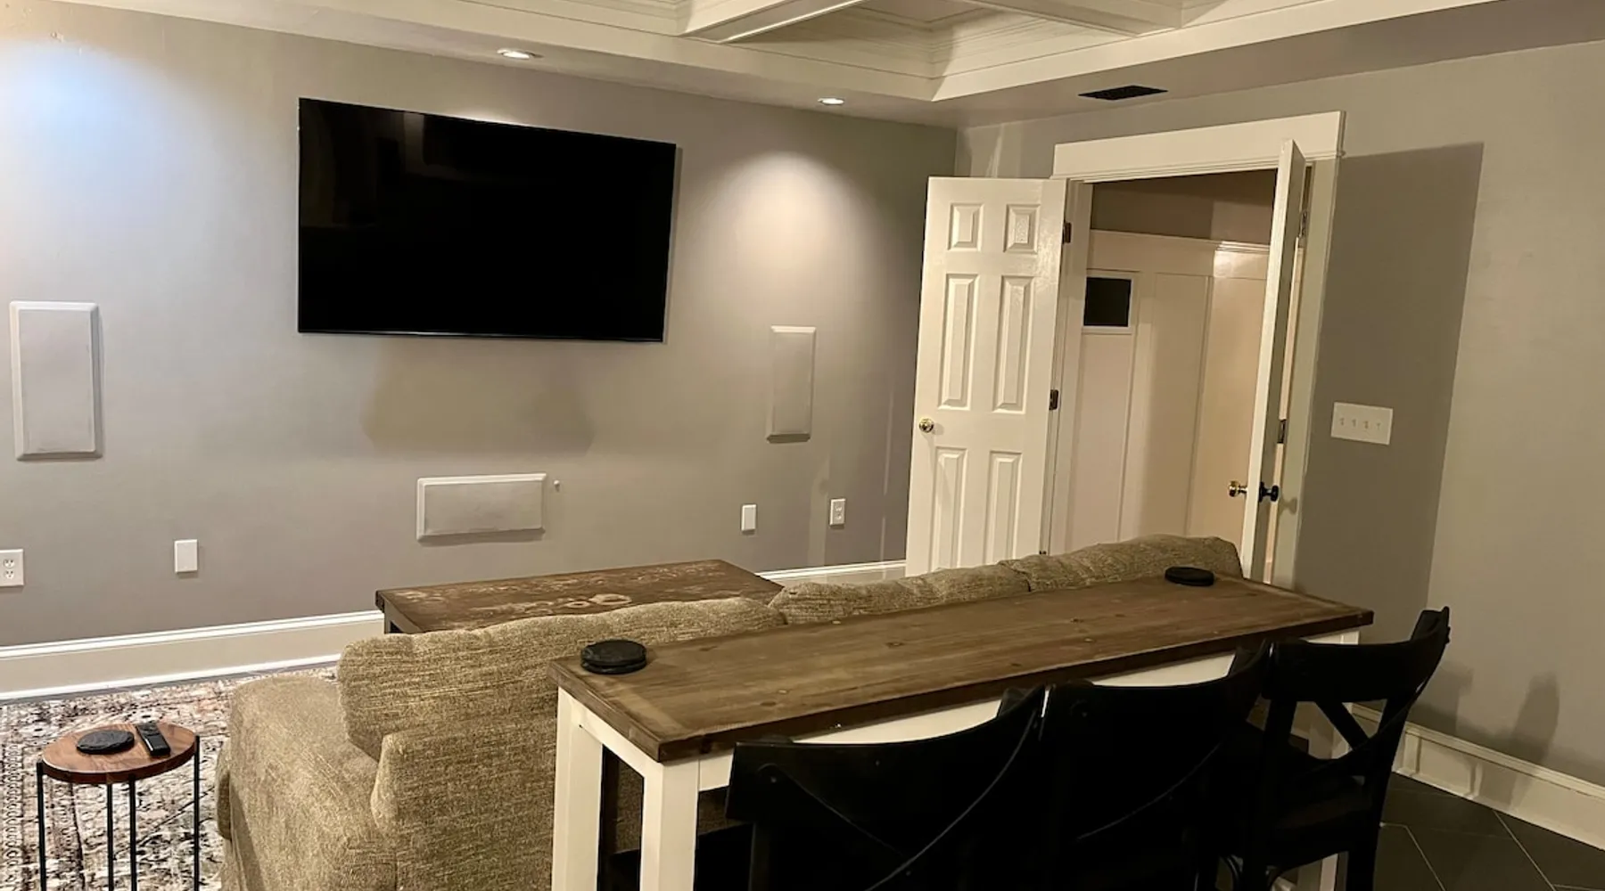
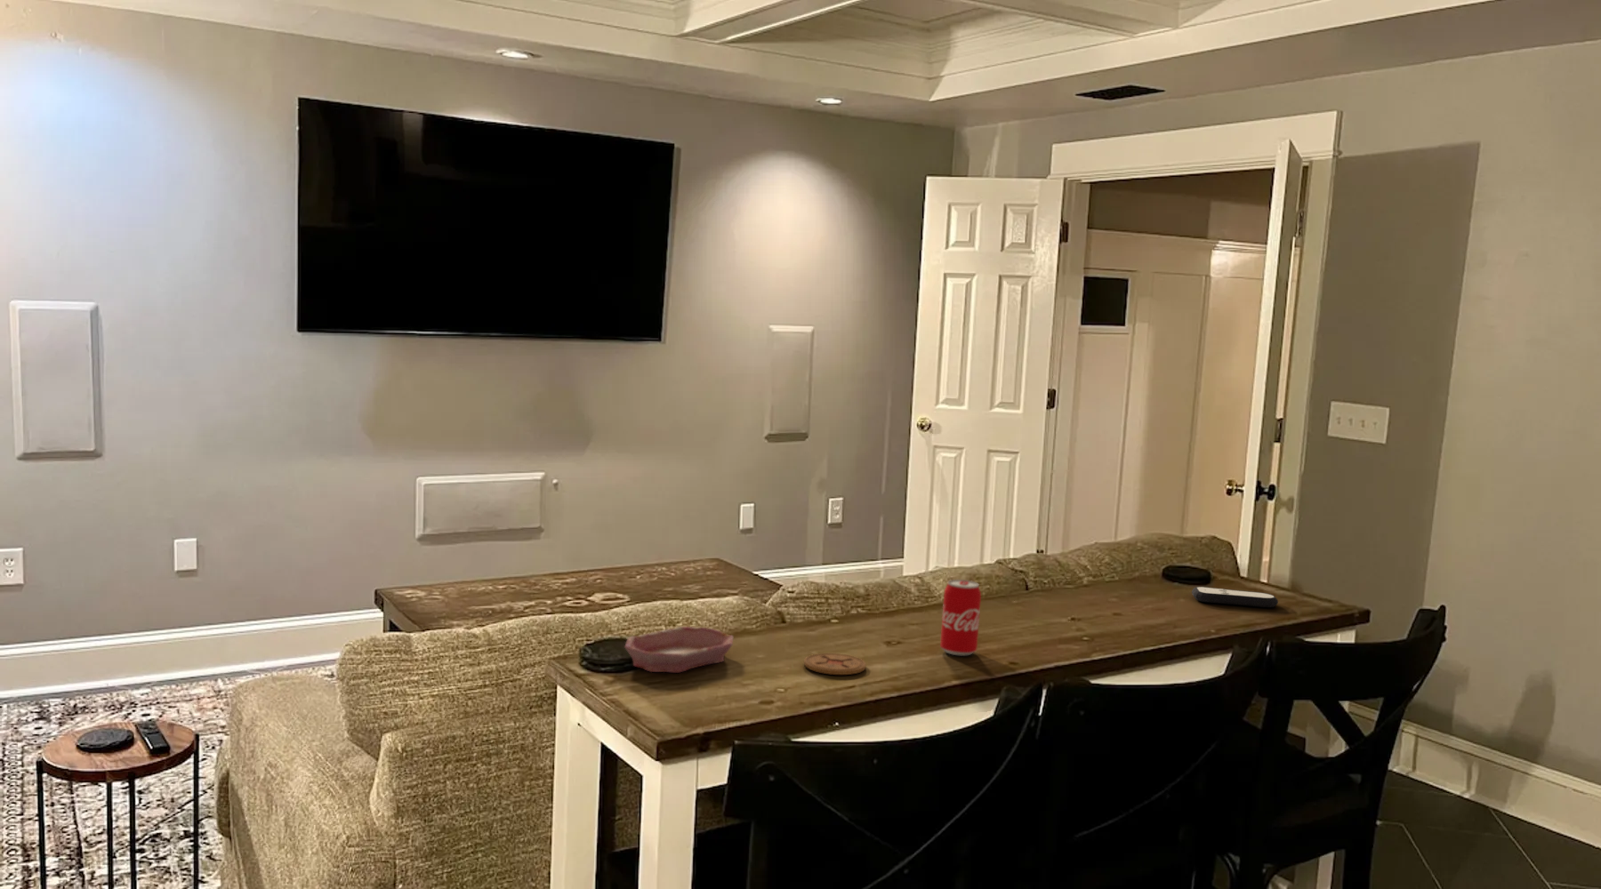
+ coaster [803,653,867,676]
+ bowl [623,626,735,673]
+ beverage can [940,579,982,657]
+ remote control [1191,586,1279,608]
